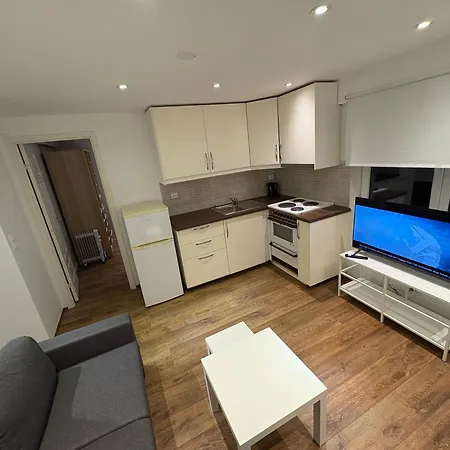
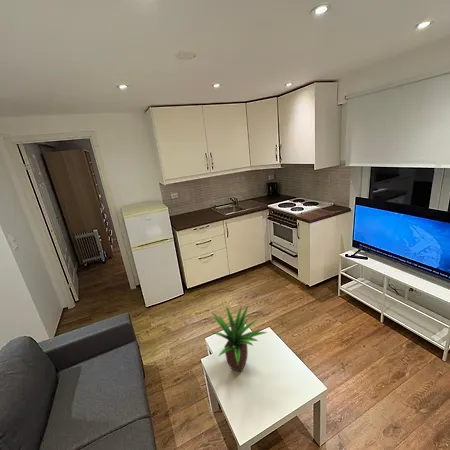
+ potted plant [211,304,269,373]
